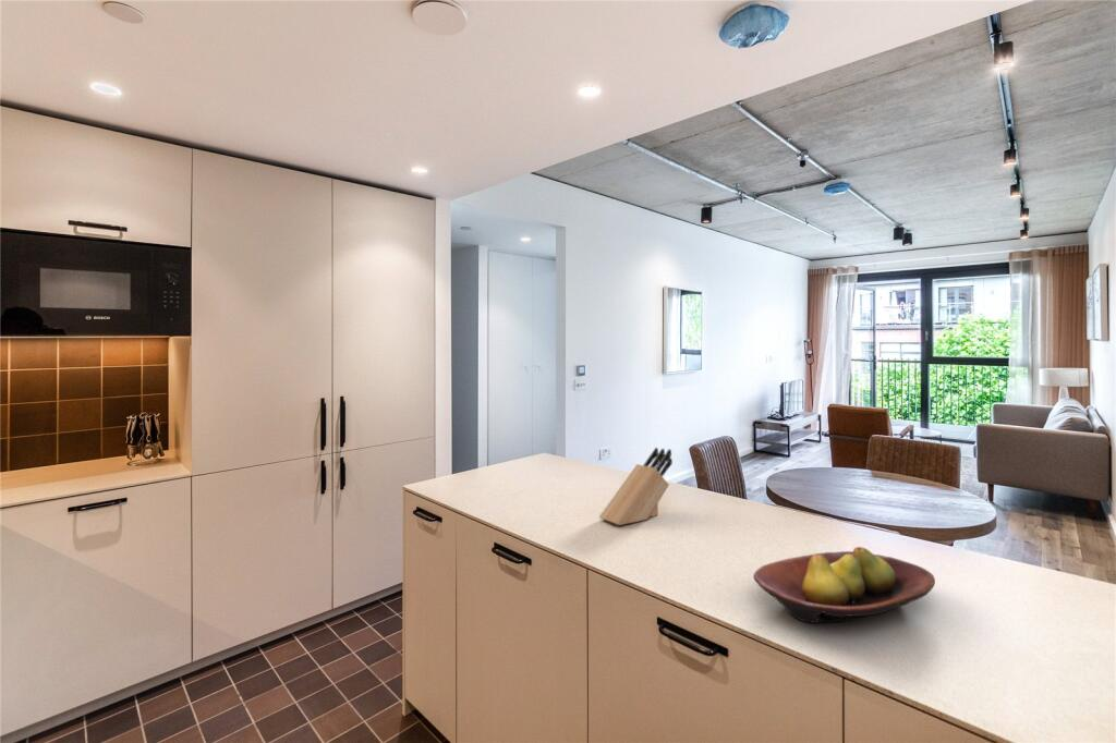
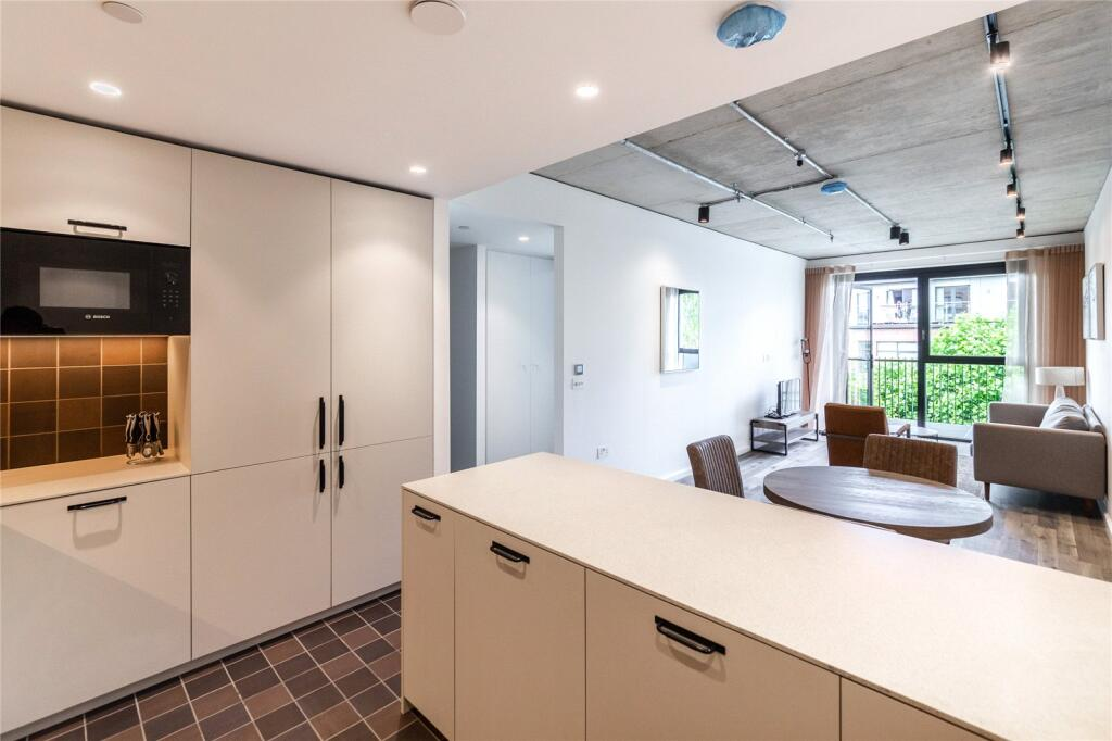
- fruit bowl [752,546,936,624]
- knife block [598,447,674,526]
